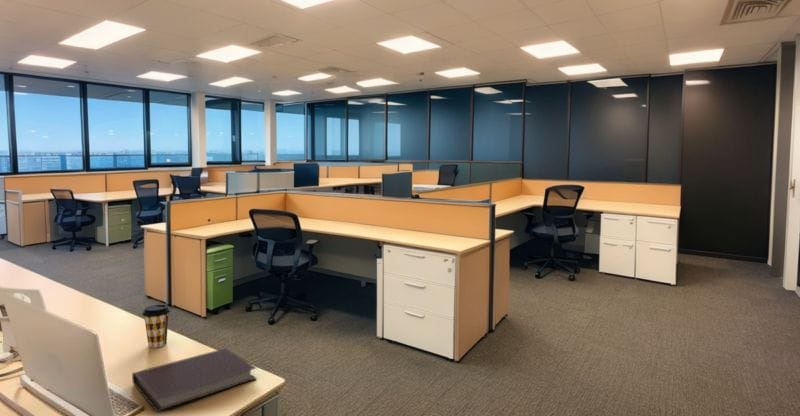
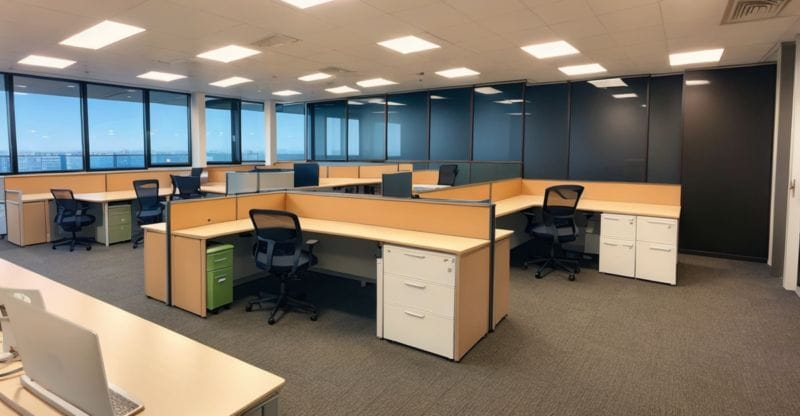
- notebook [131,347,258,413]
- coffee cup [142,304,171,348]
